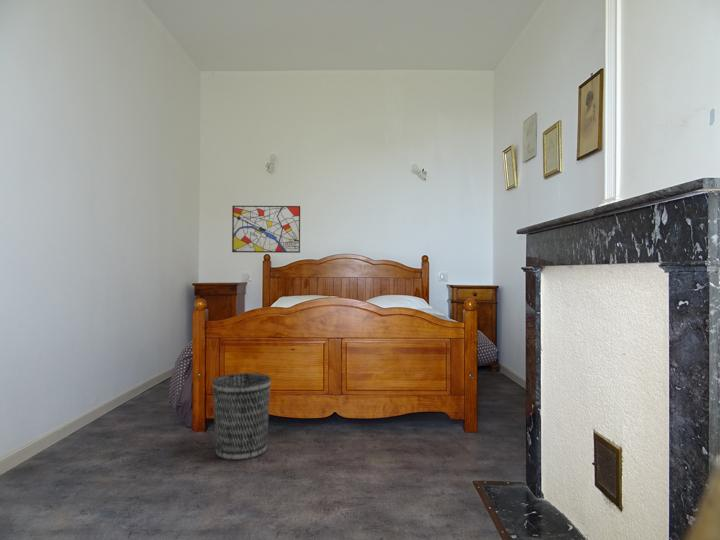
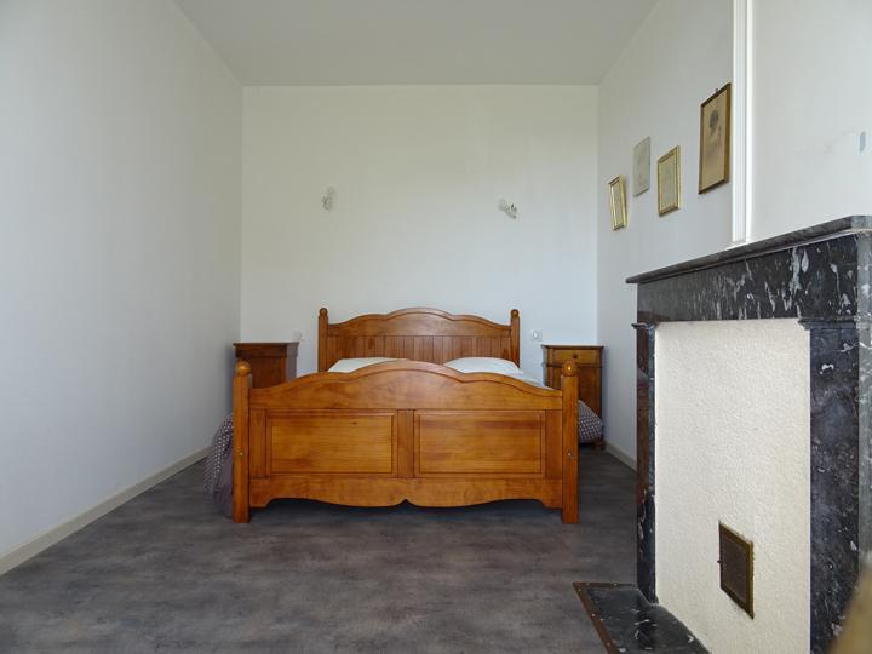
- wastebasket [211,372,272,461]
- wall art [231,205,301,254]
